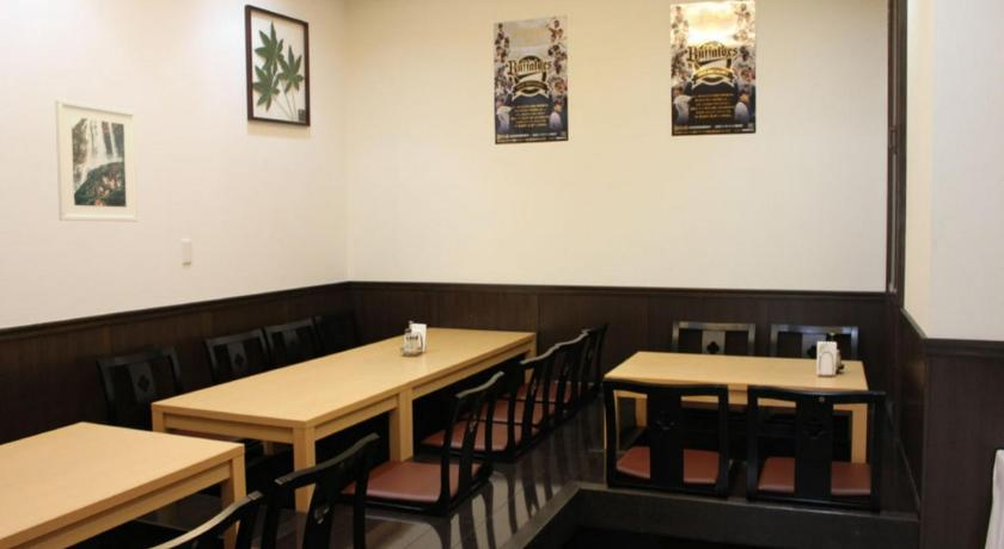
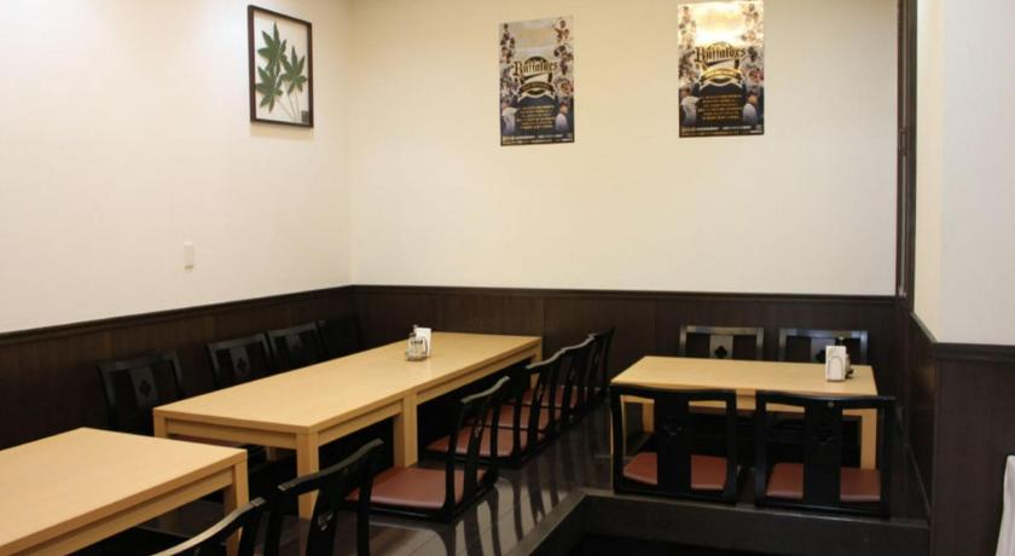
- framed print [54,98,140,222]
